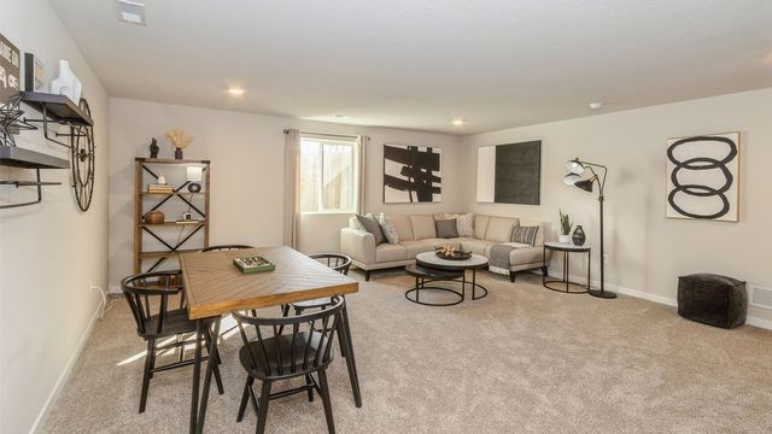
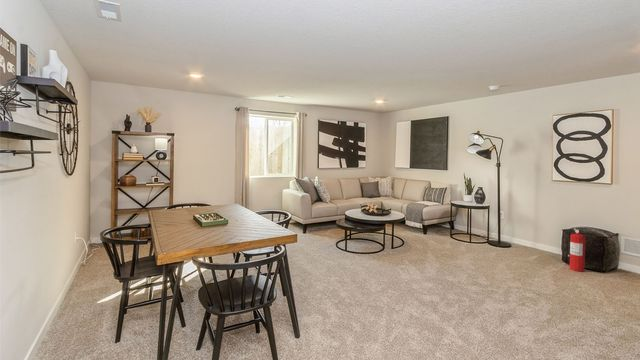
+ fire extinguisher [567,227,589,272]
